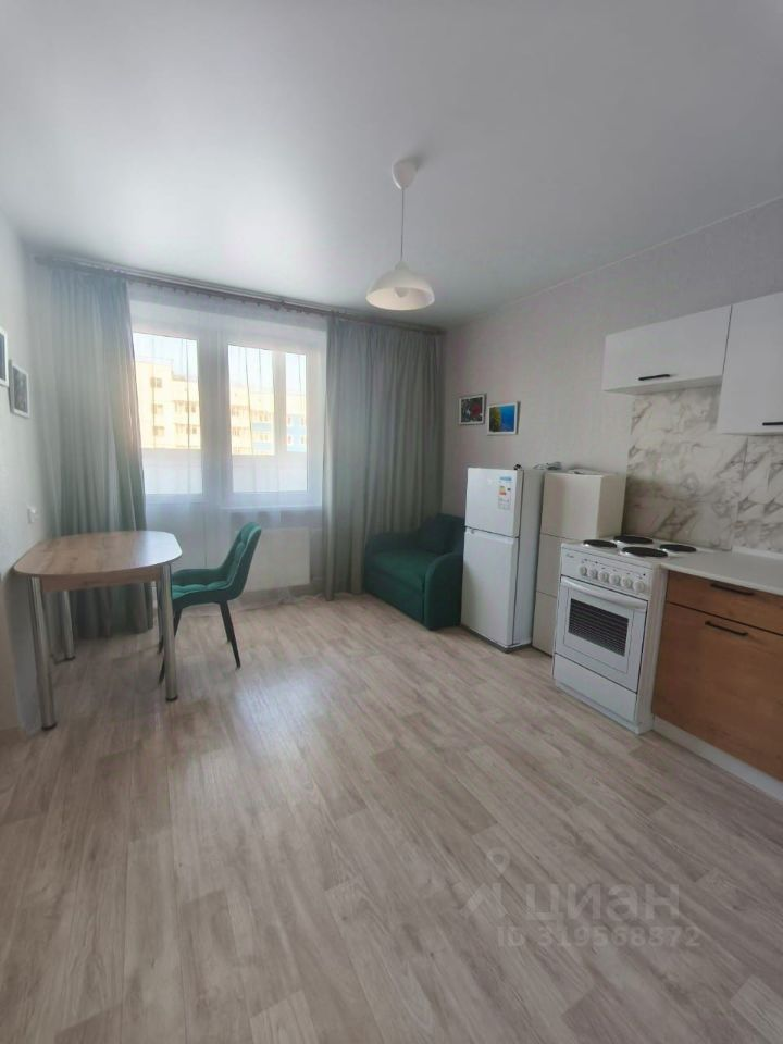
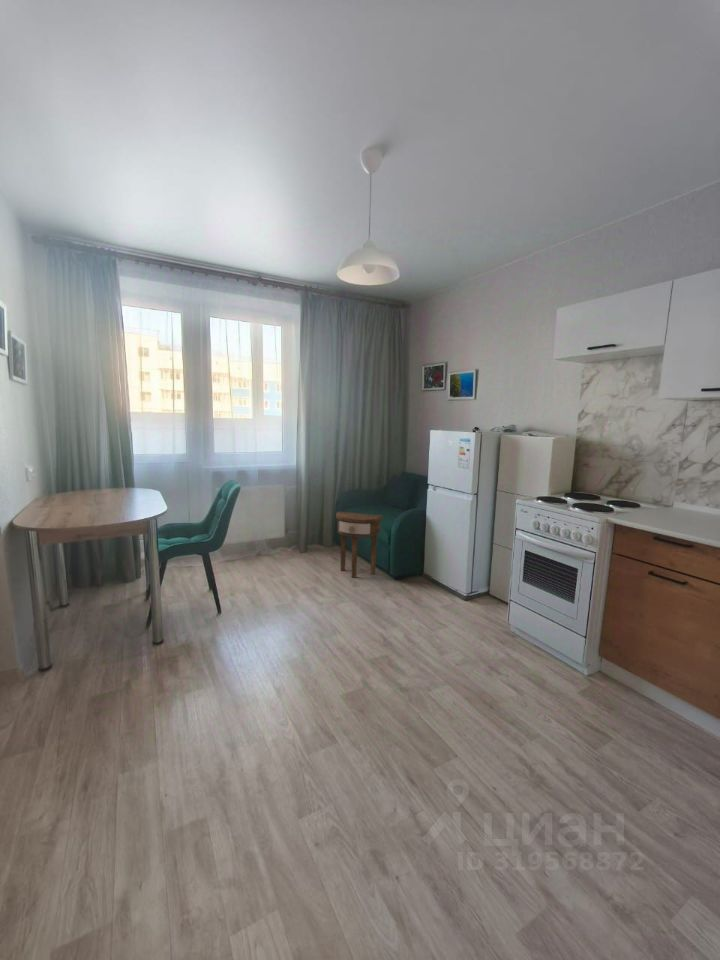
+ side table [335,511,384,579]
